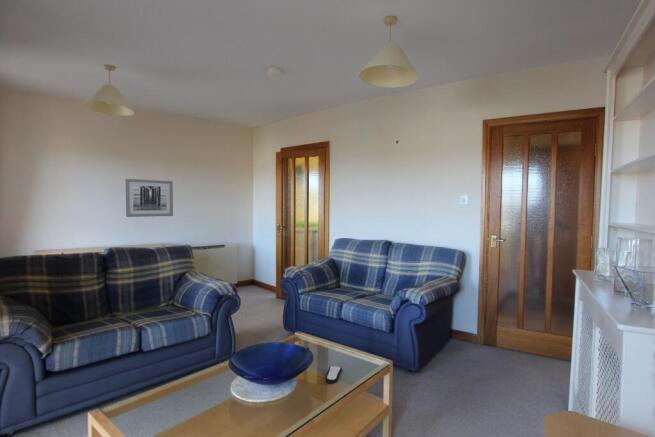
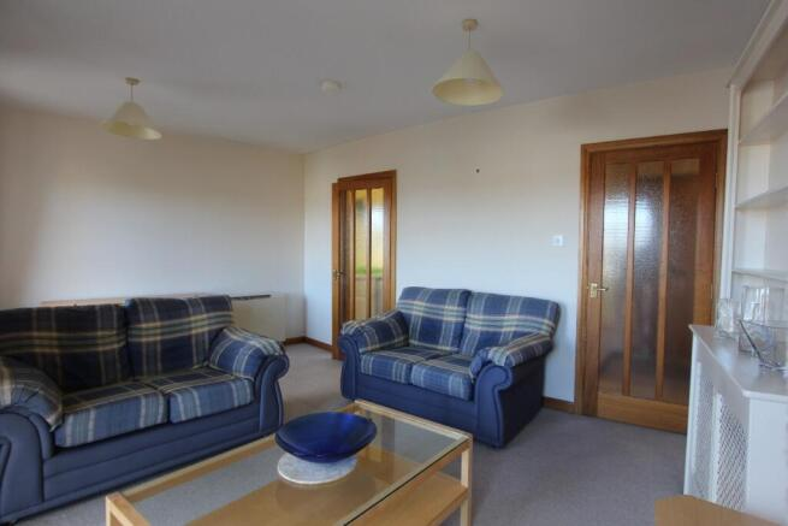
- wall art [125,178,174,218]
- remote control [324,365,343,384]
